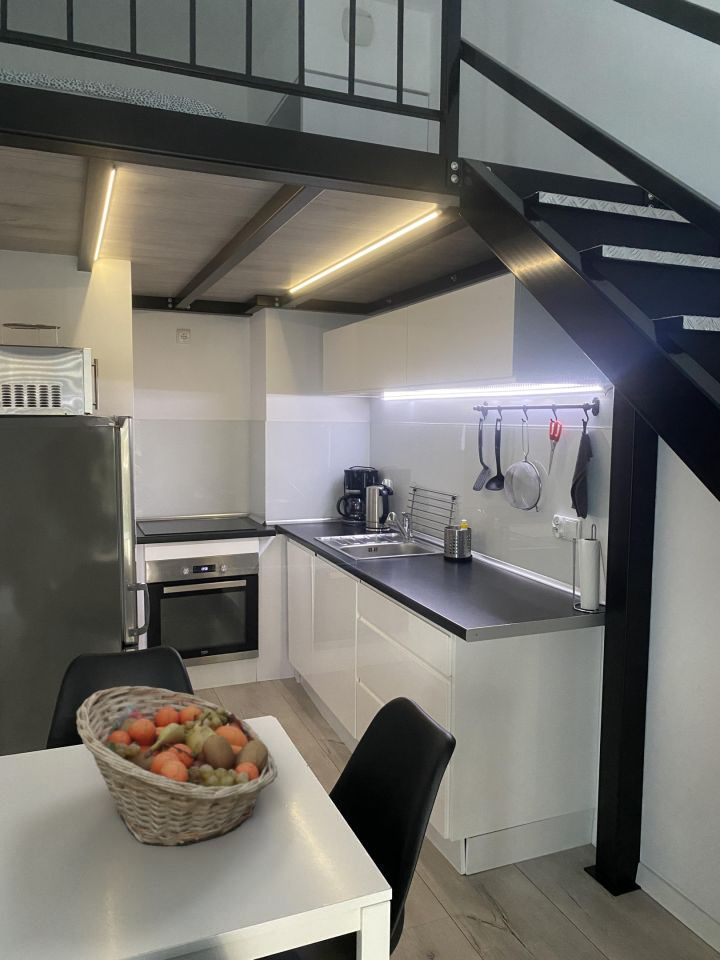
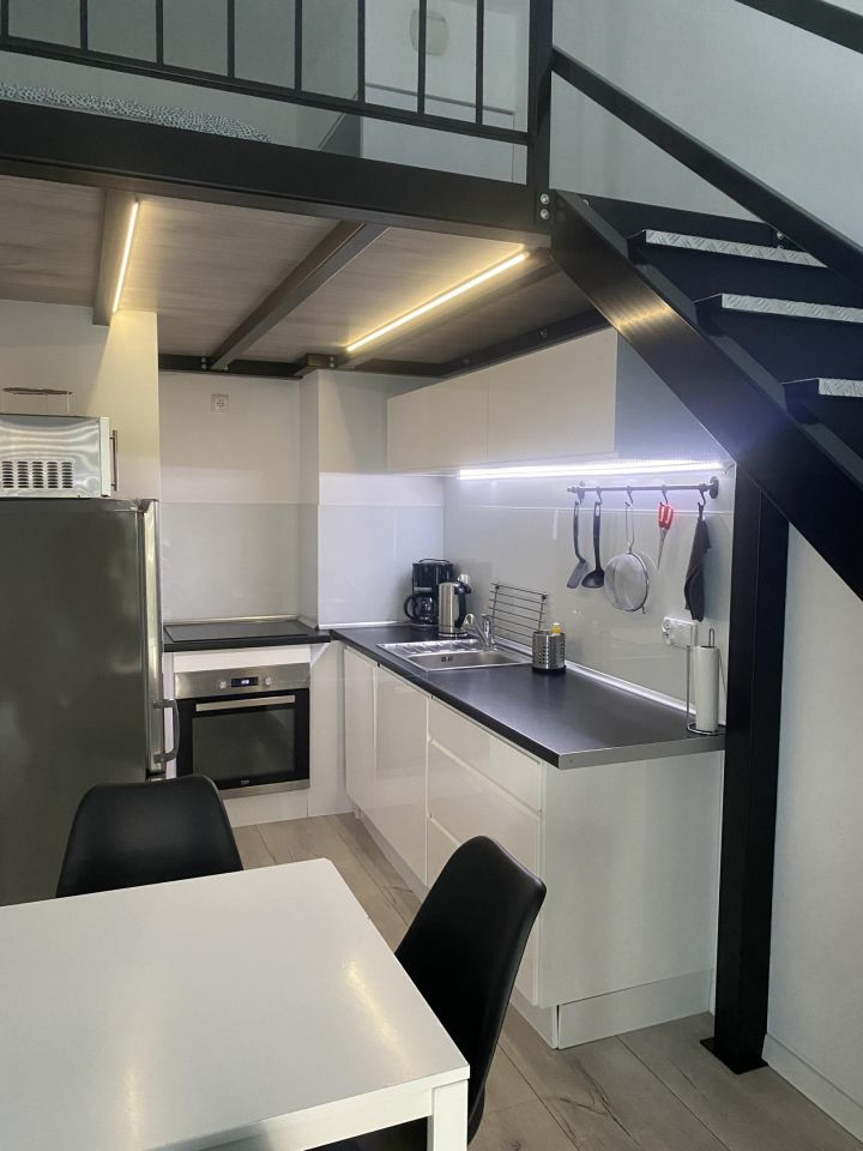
- fruit basket [75,685,278,847]
